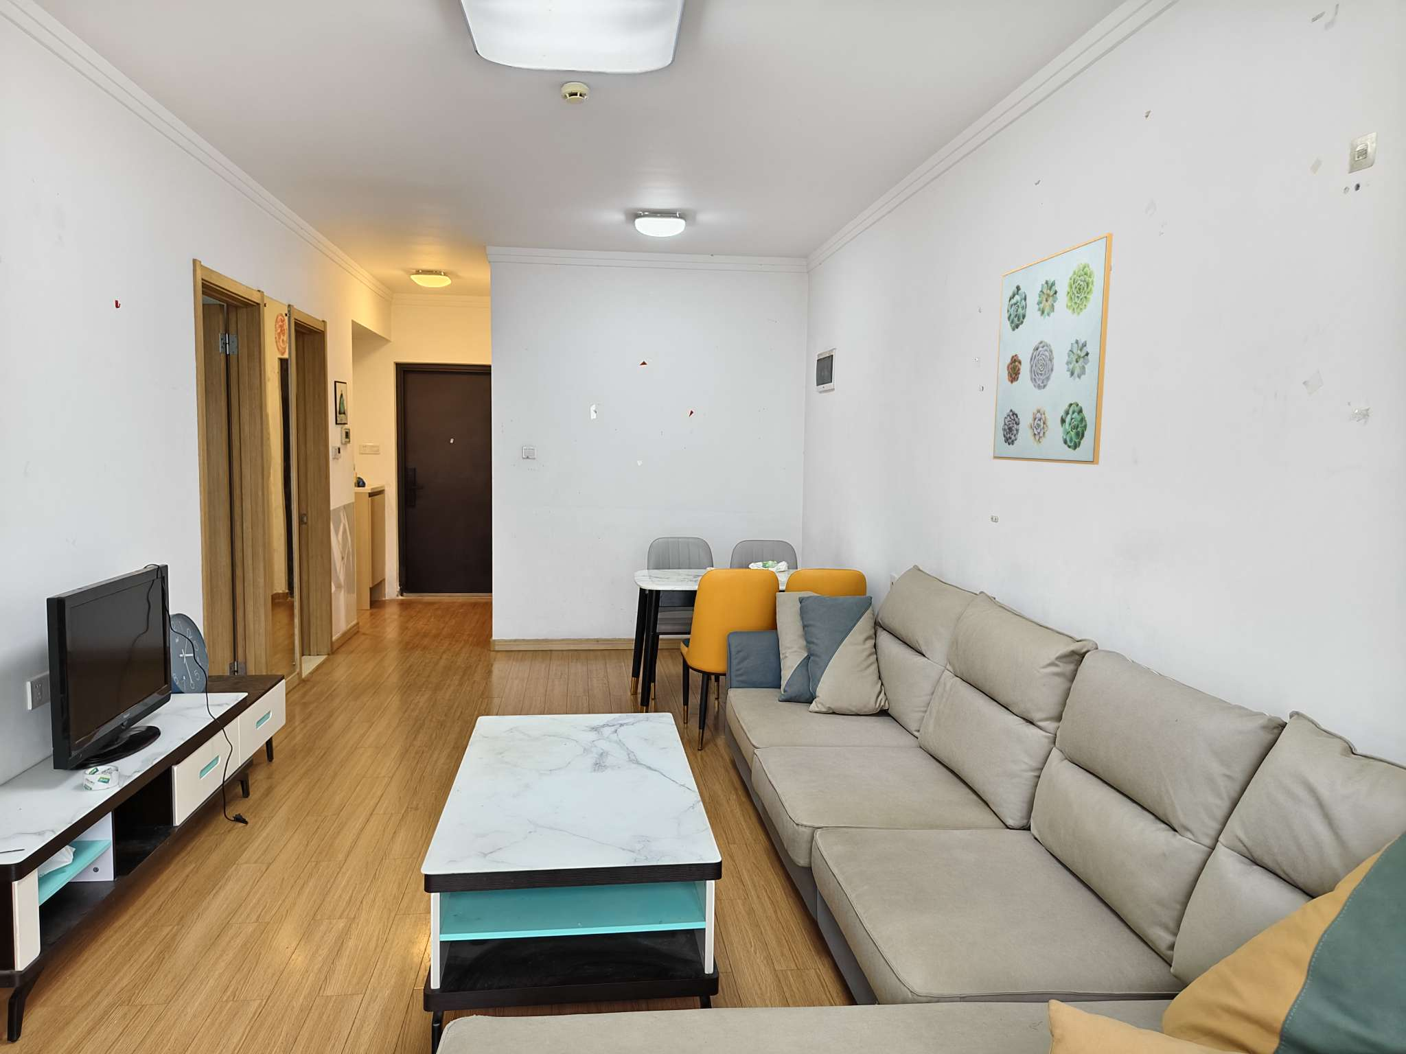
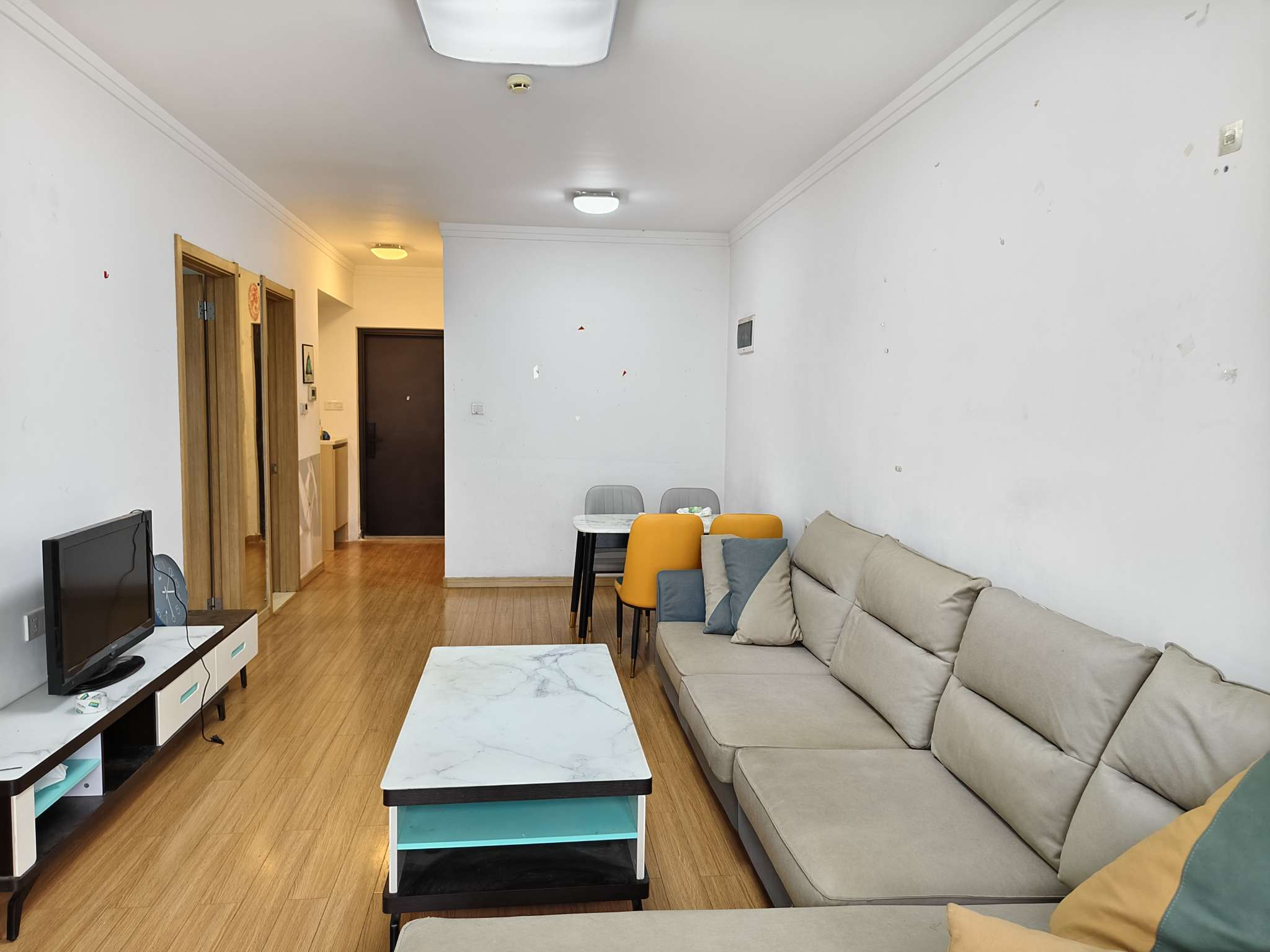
- wall art [992,232,1114,465]
